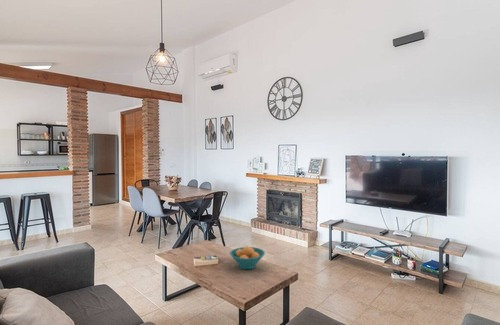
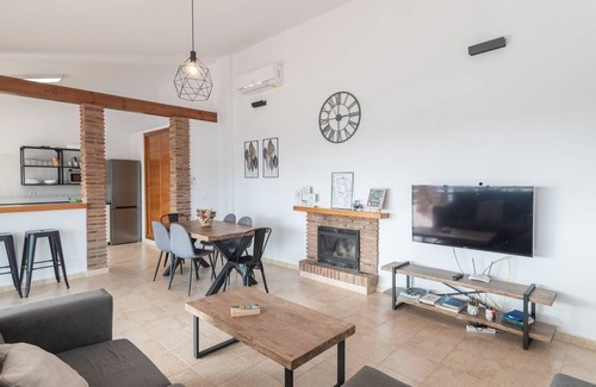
- fruit bowl [229,245,266,270]
